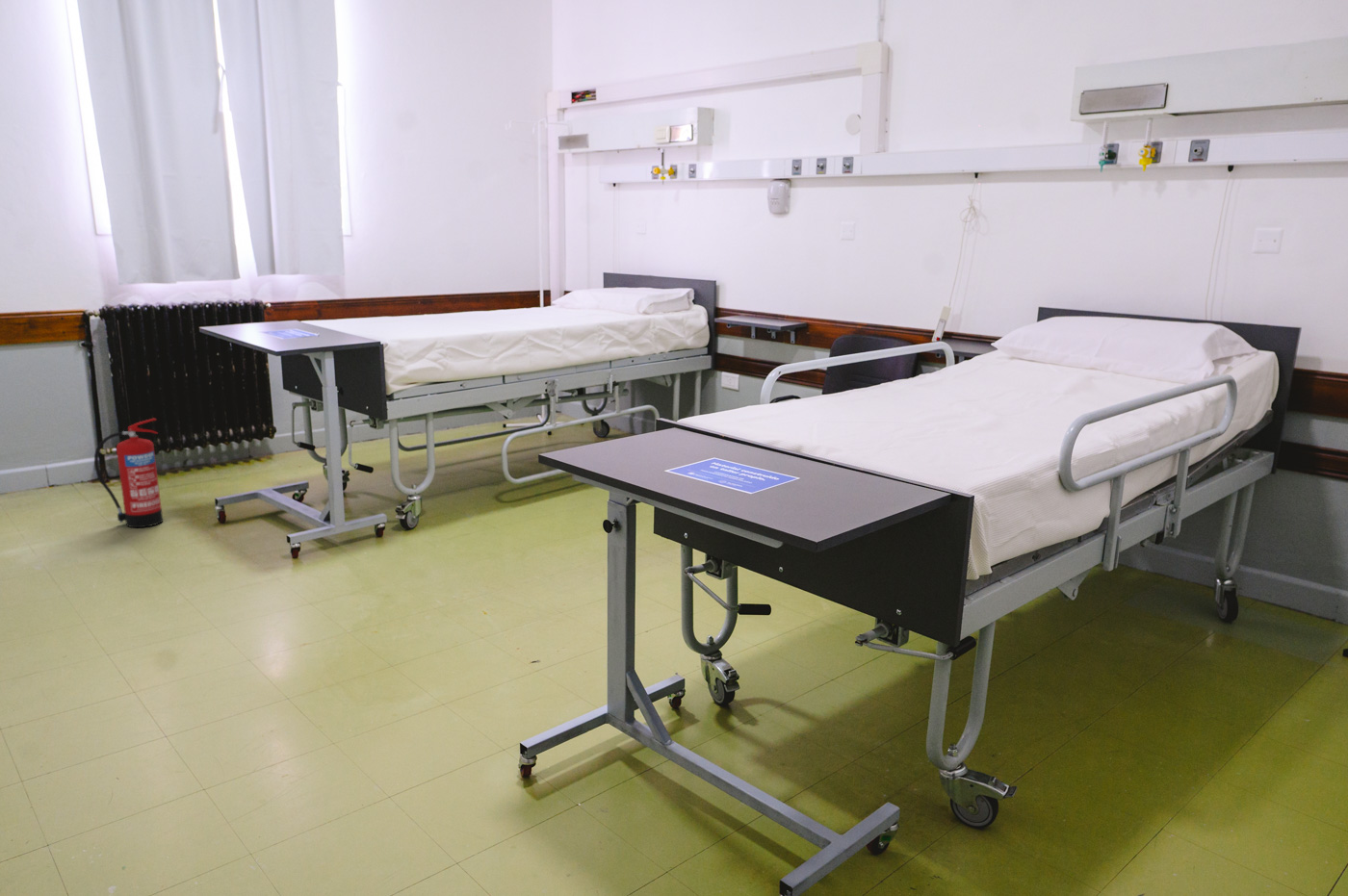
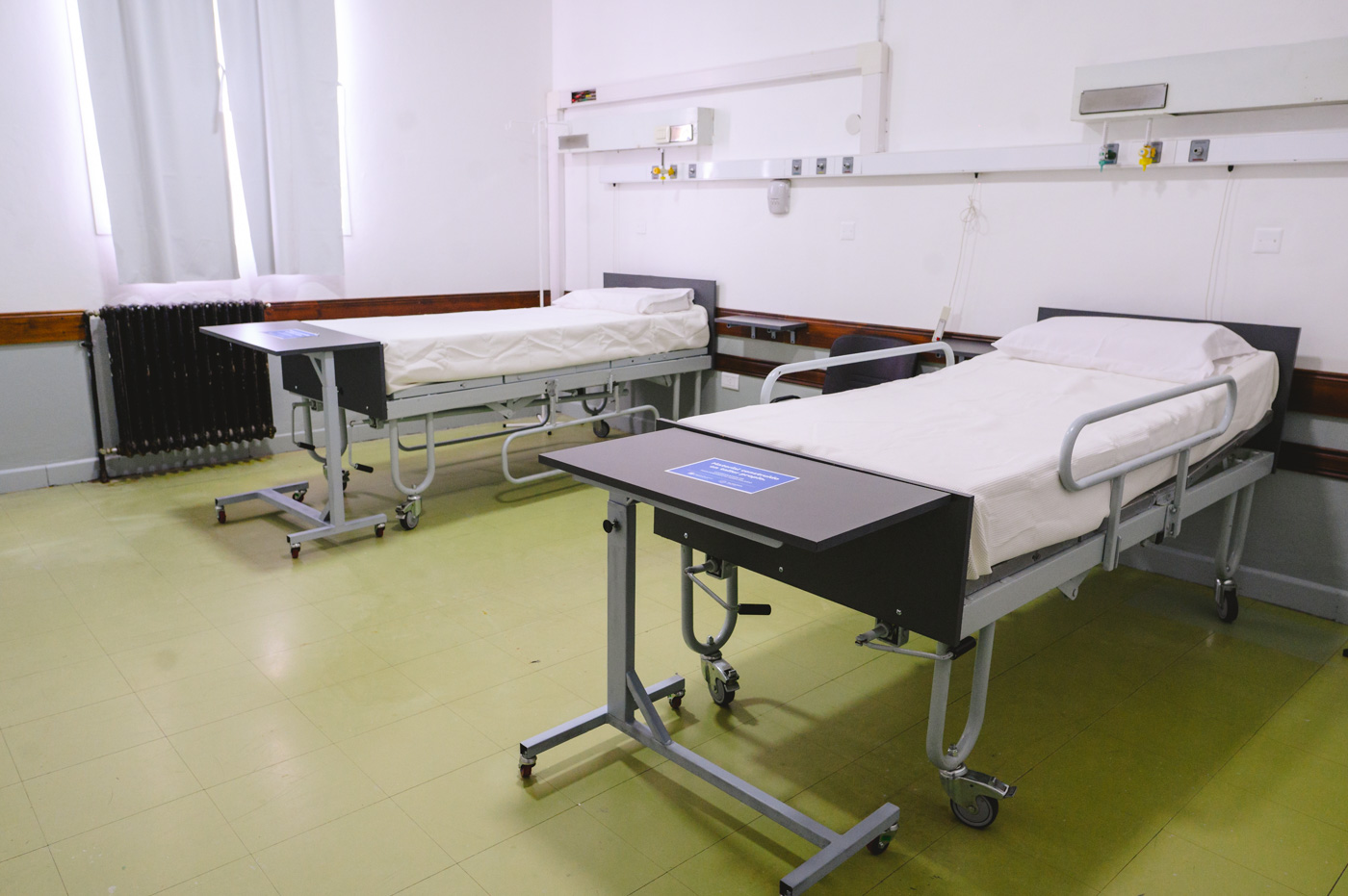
- fire extinguisher [93,418,164,528]
